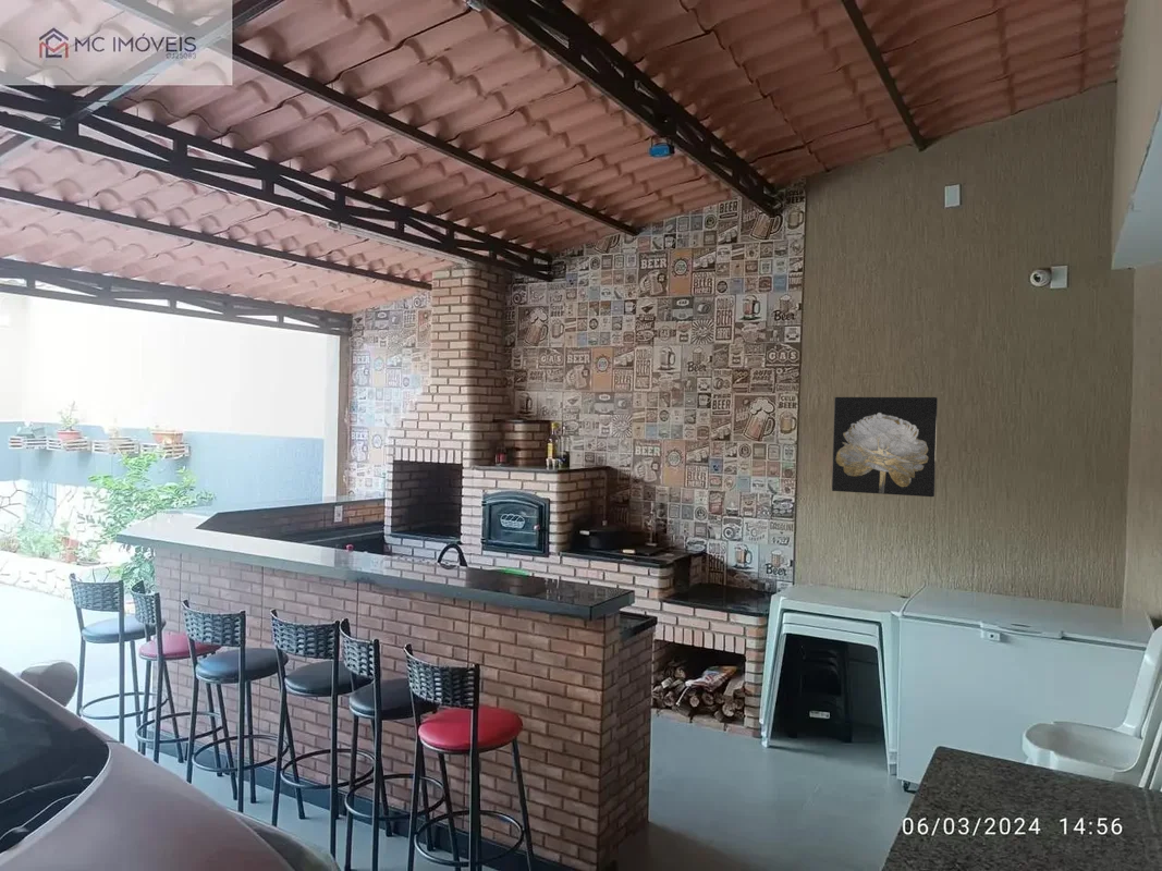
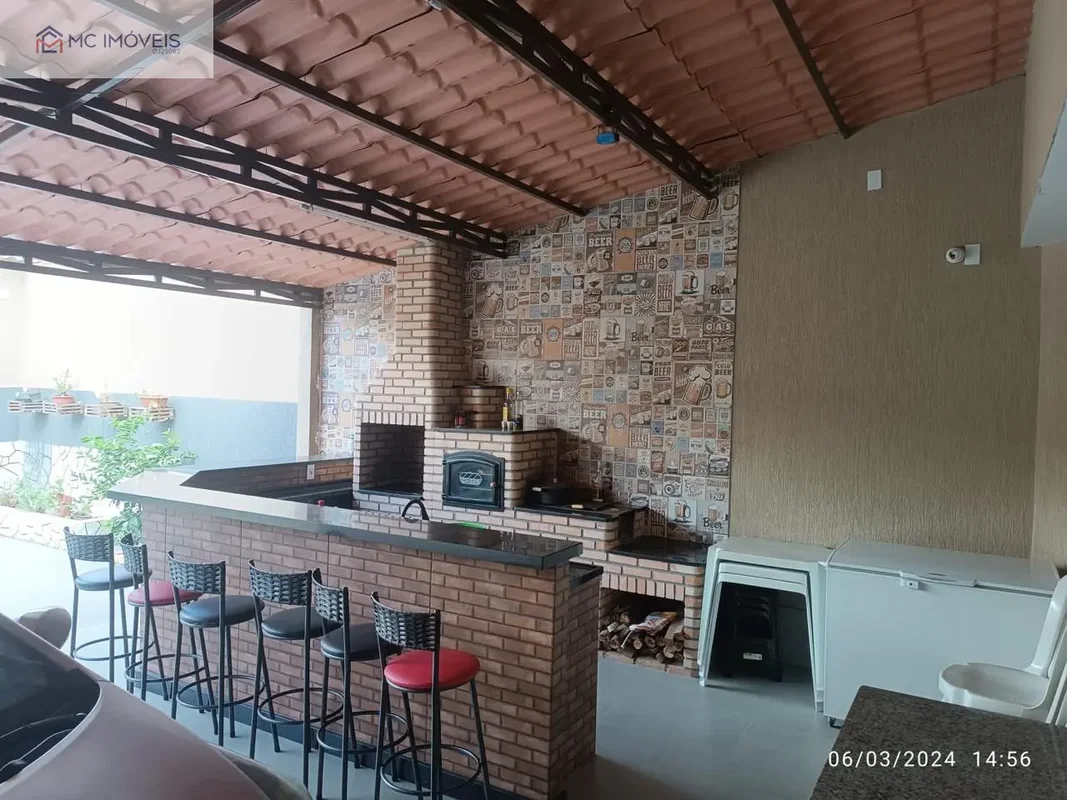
- wall art [831,396,939,498]
